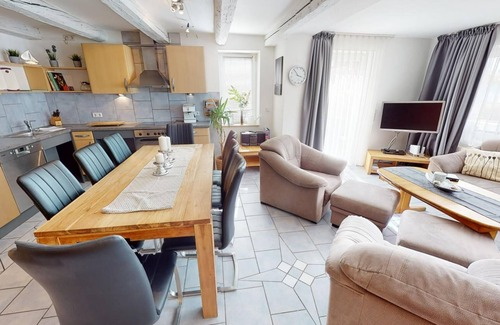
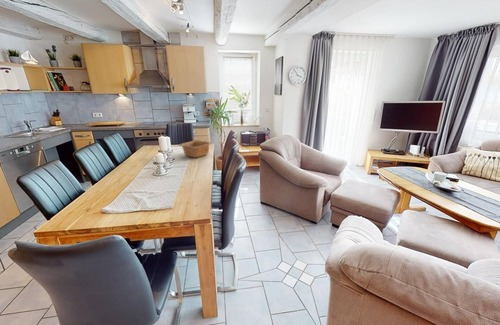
+ serving bowl [177,139,214,159]
